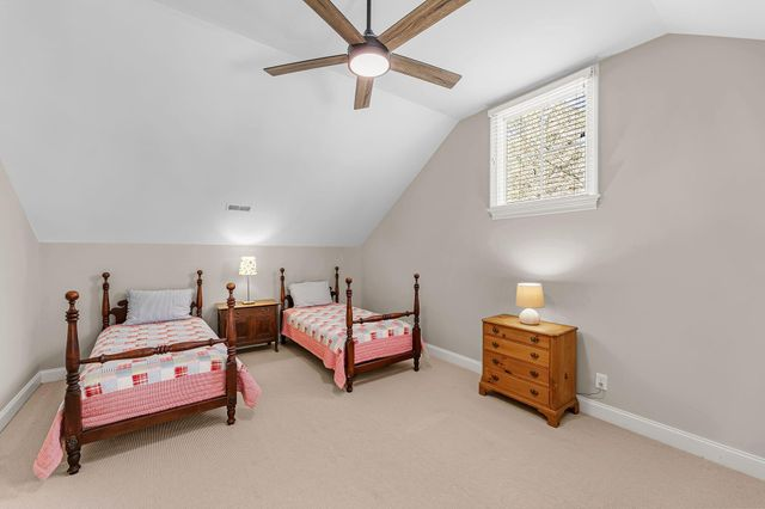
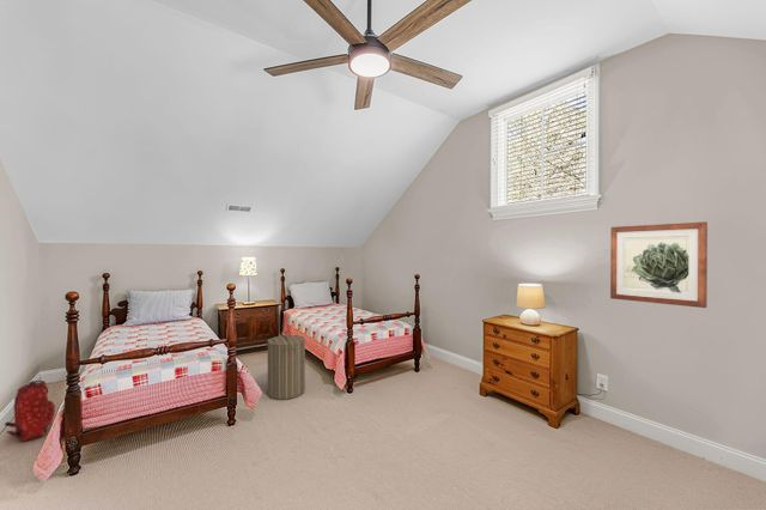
+ laundry hamper [266,330,306,401]
+ wall art [609,220,709,309]
+ backpack [4,380,56,443]
